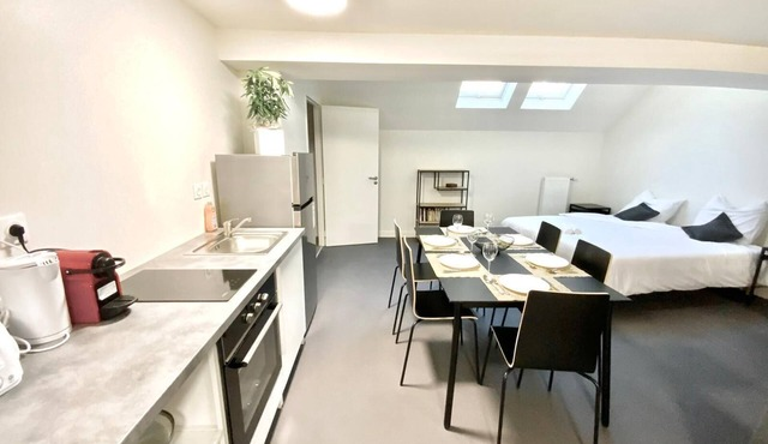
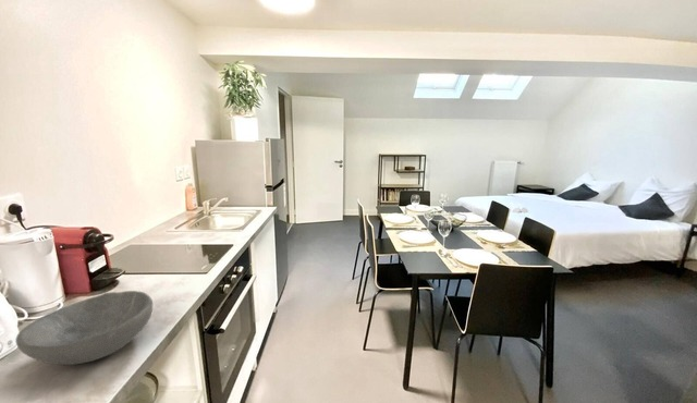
+ bowl [14,290,154,366]
